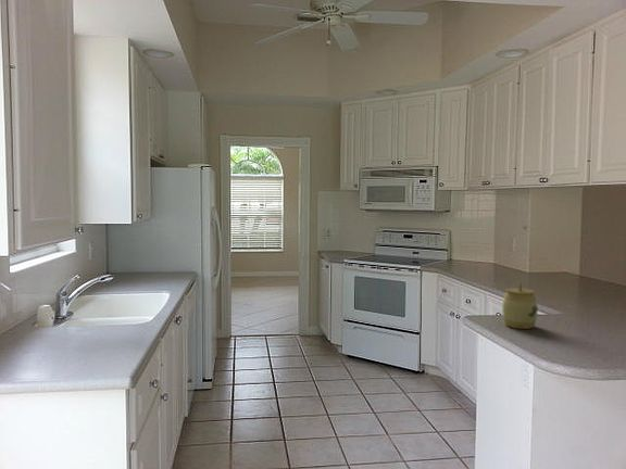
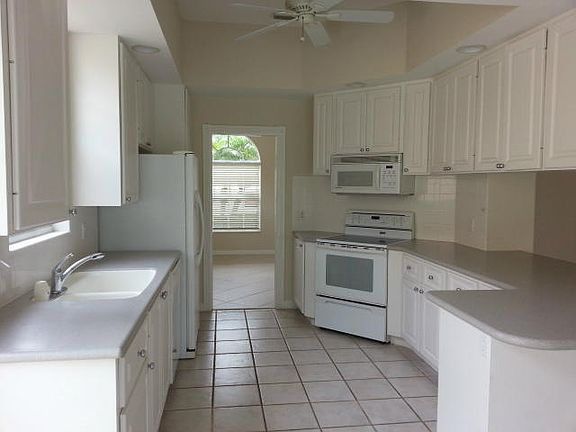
- jar [501,282,539,330]
